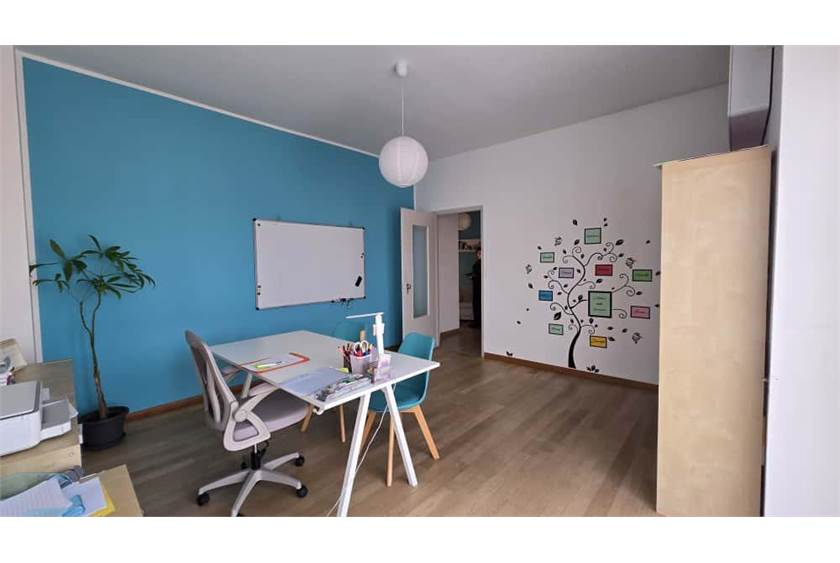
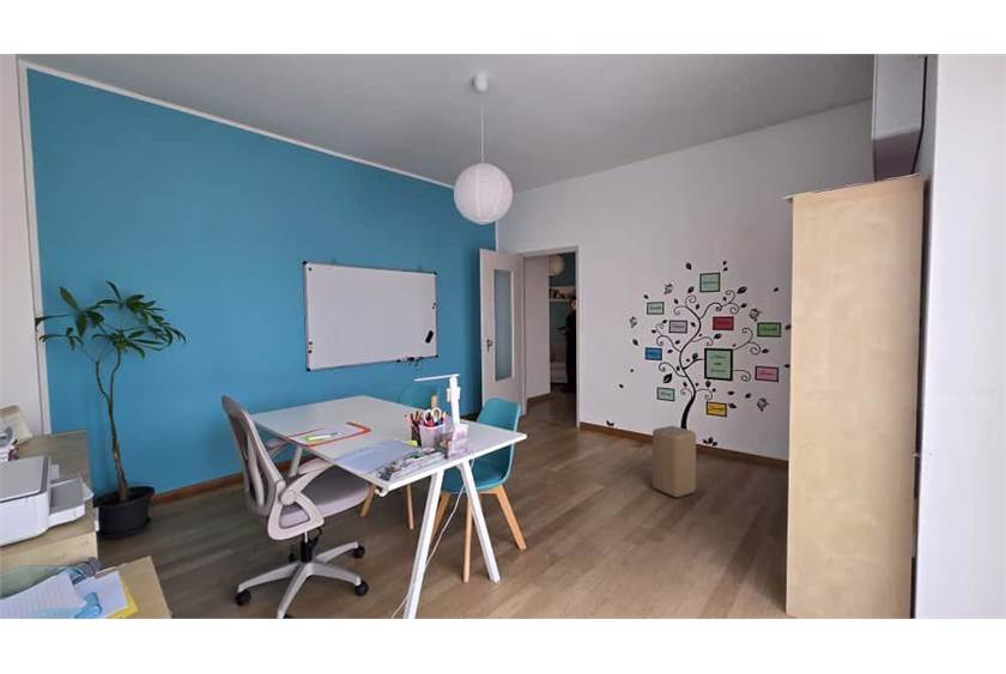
+ stool [652,425,697,498]
